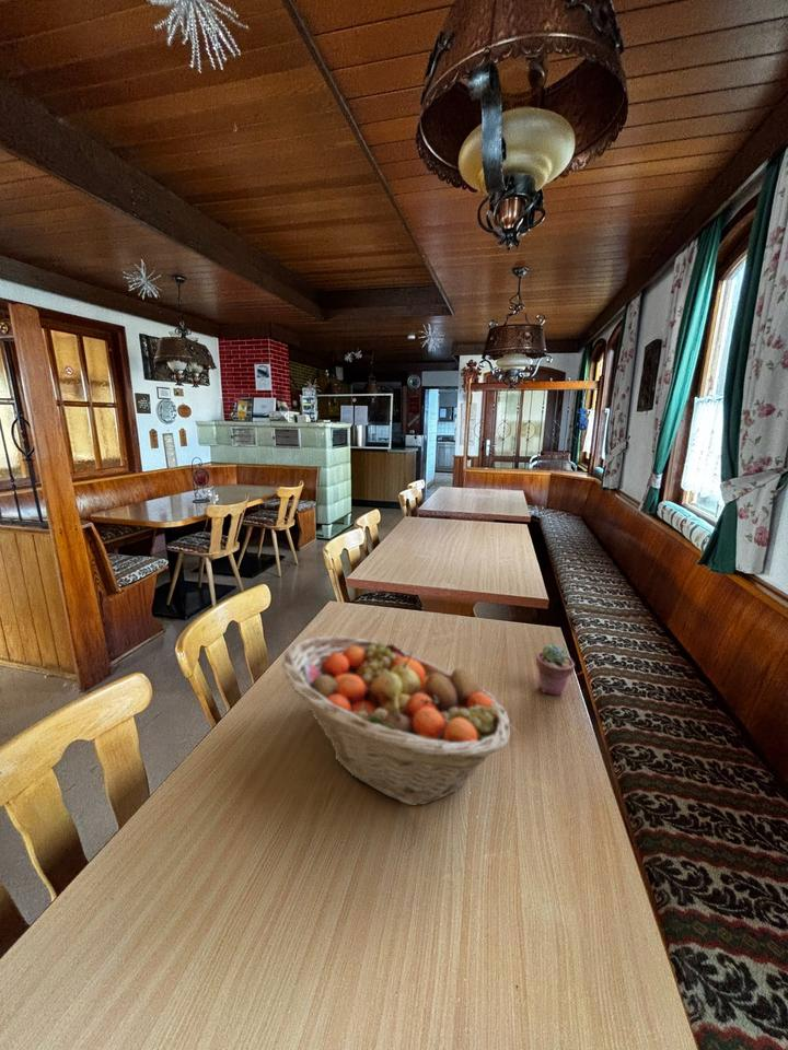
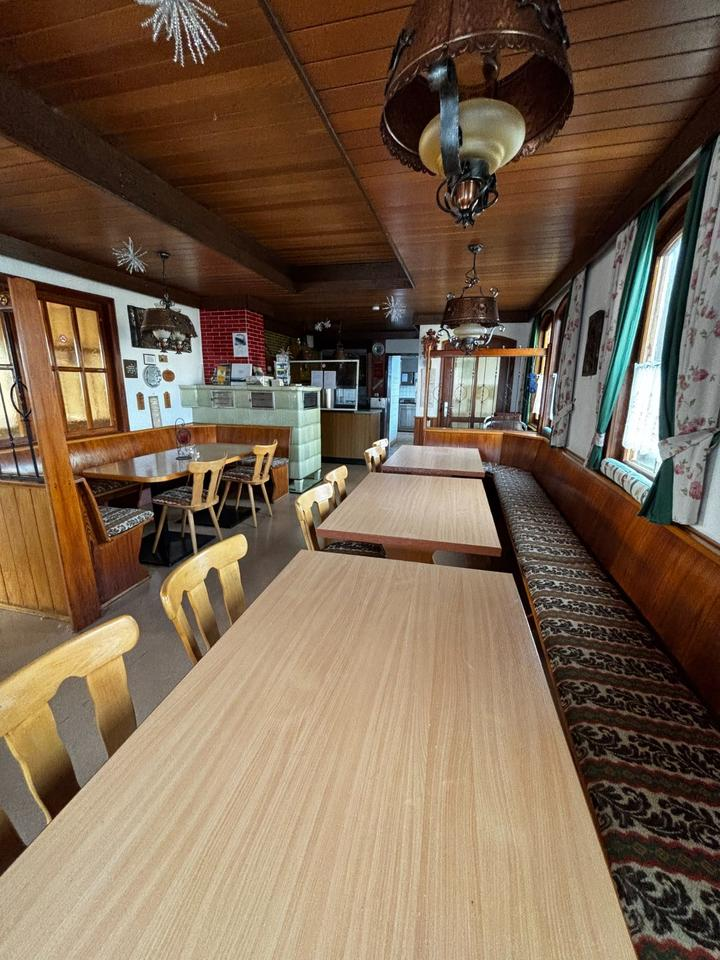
- fruit basket [280,634,511,806]
- potted succulent [535,643,576,697]
